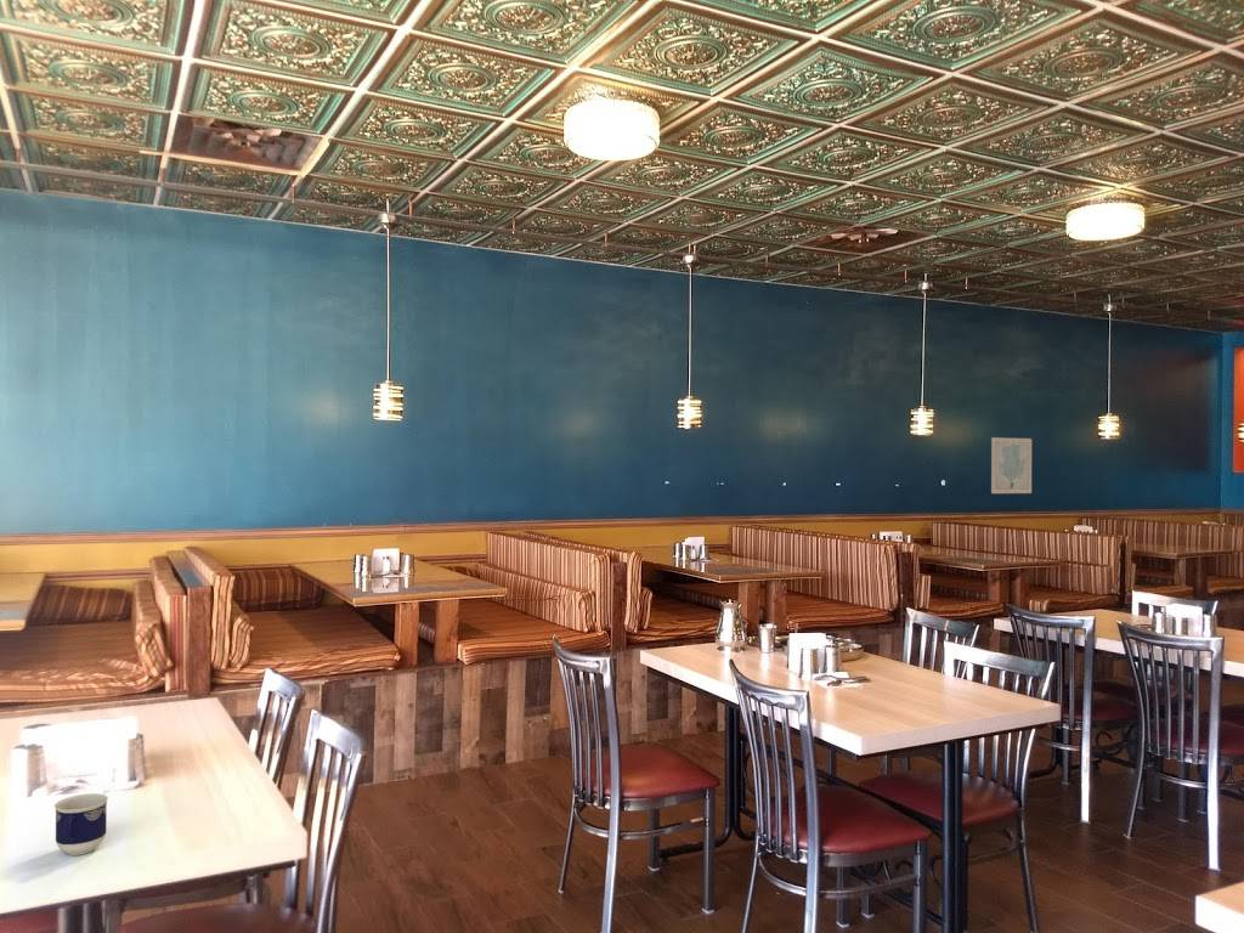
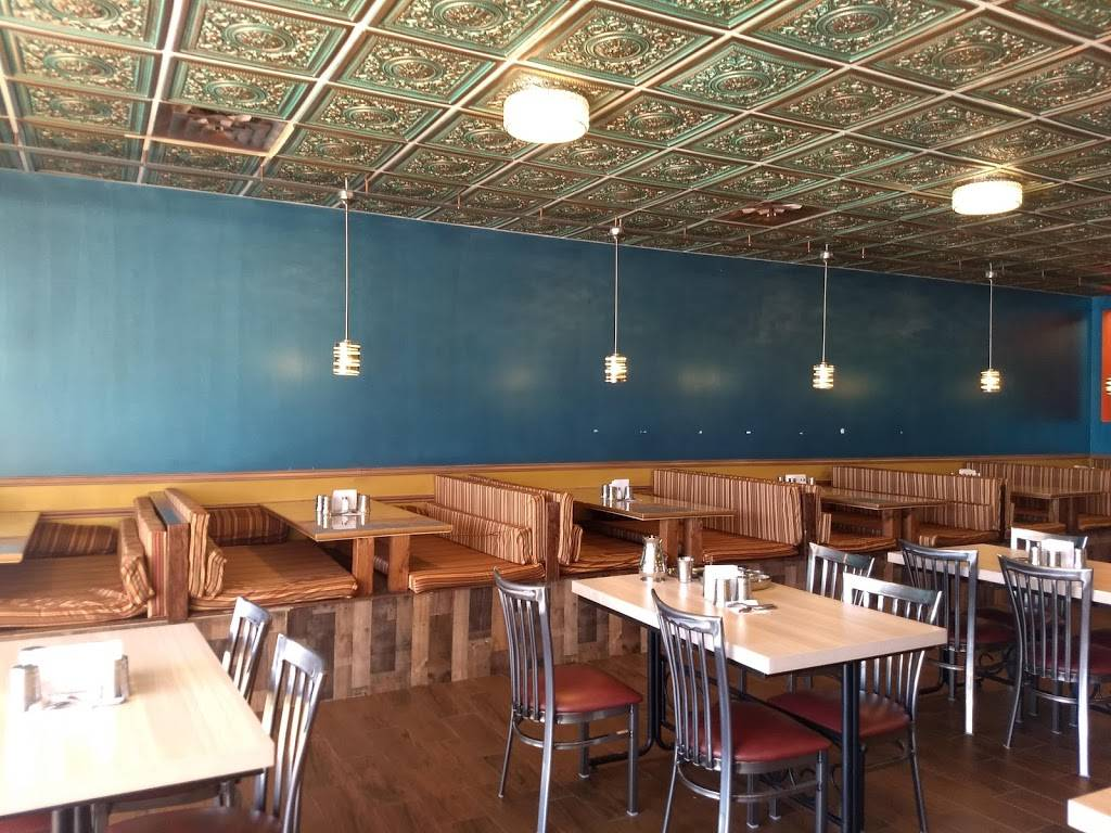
- cup [53,792,109,856]
- wall art [990,436,1033,494]
